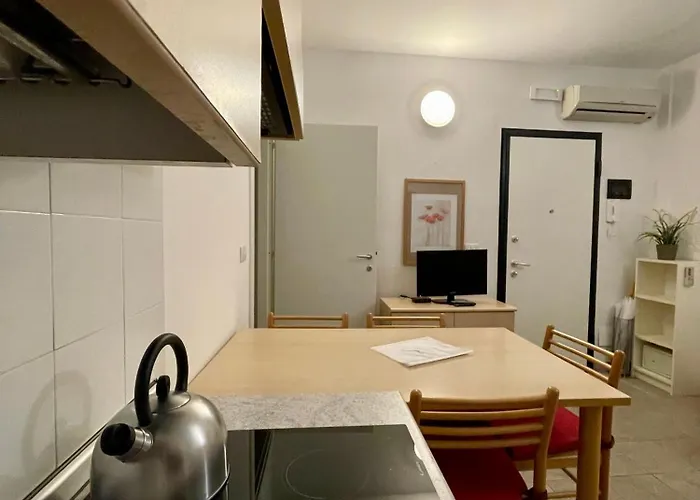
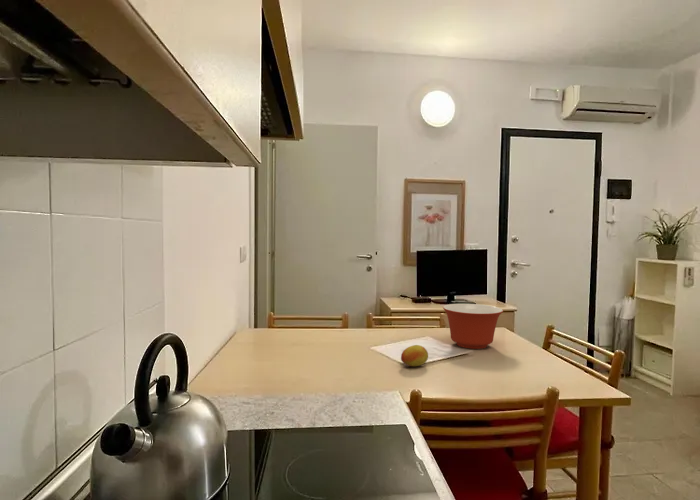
+ fruit [400,344,429,367]
+ mixing bowl [442,303,504,350]
